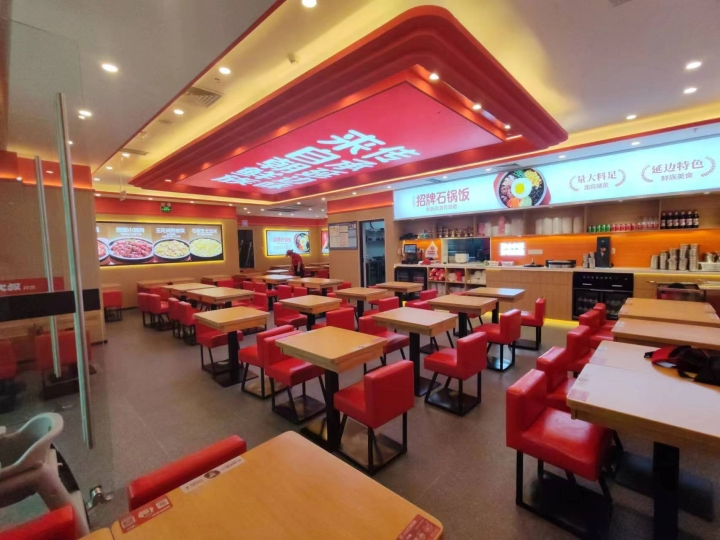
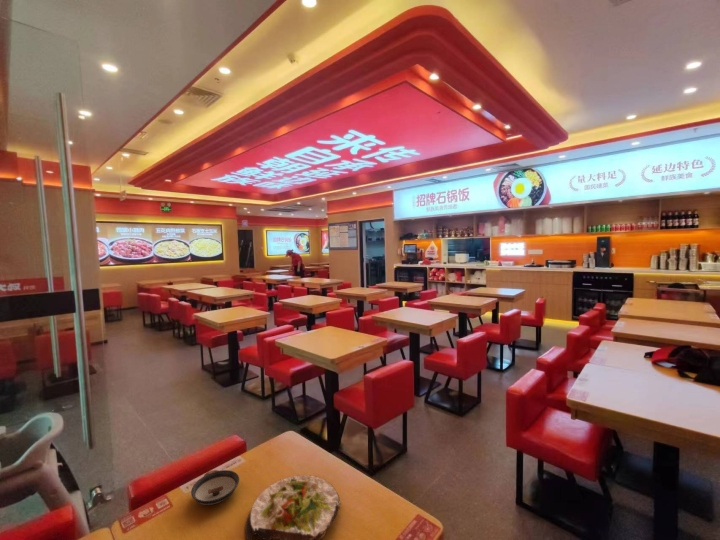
+ salad plate [244,474,342,540]
+ saucer [190,469,240,506]
